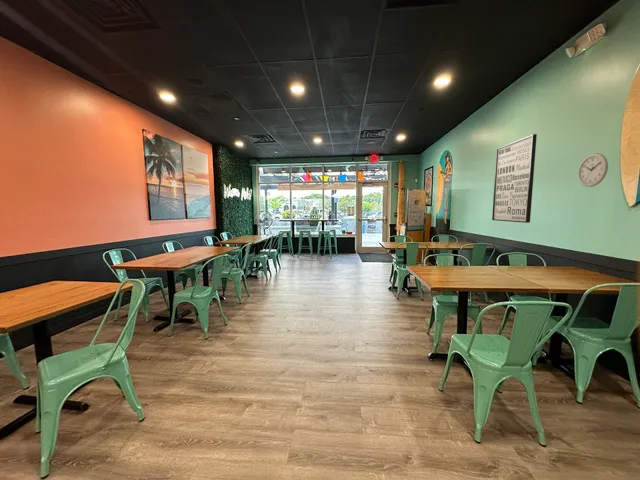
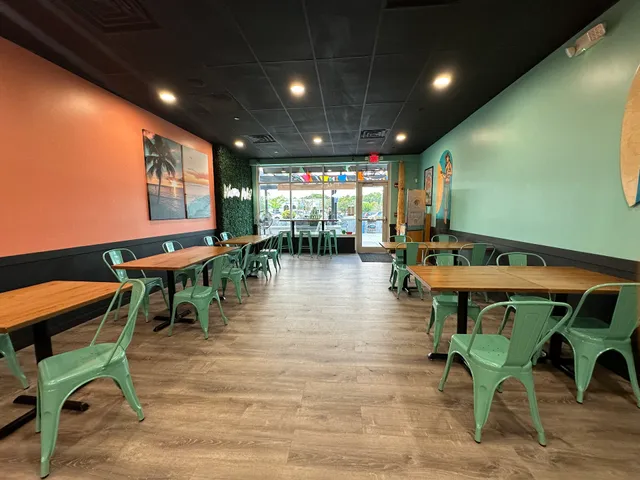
- wall clock [577,152,609,188]
- wall art [491,133,538,224]
